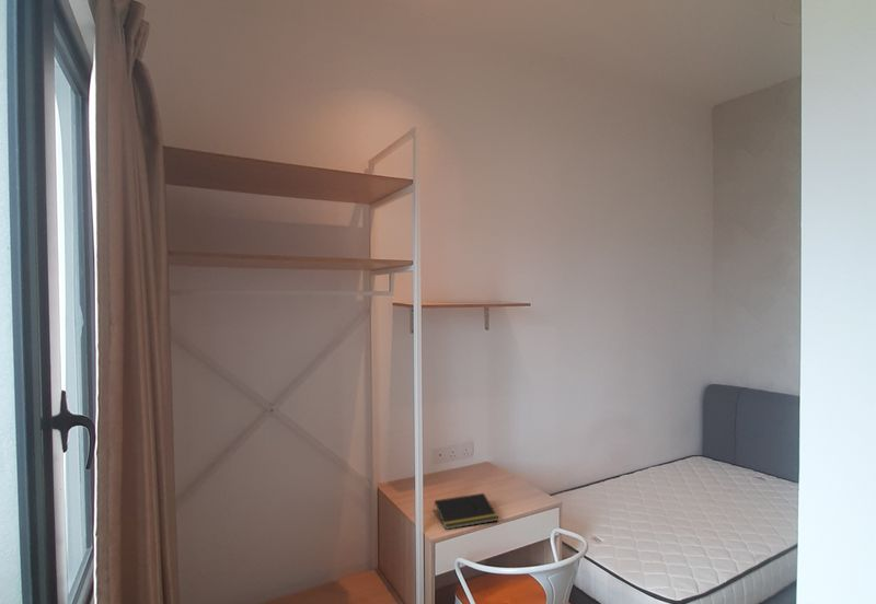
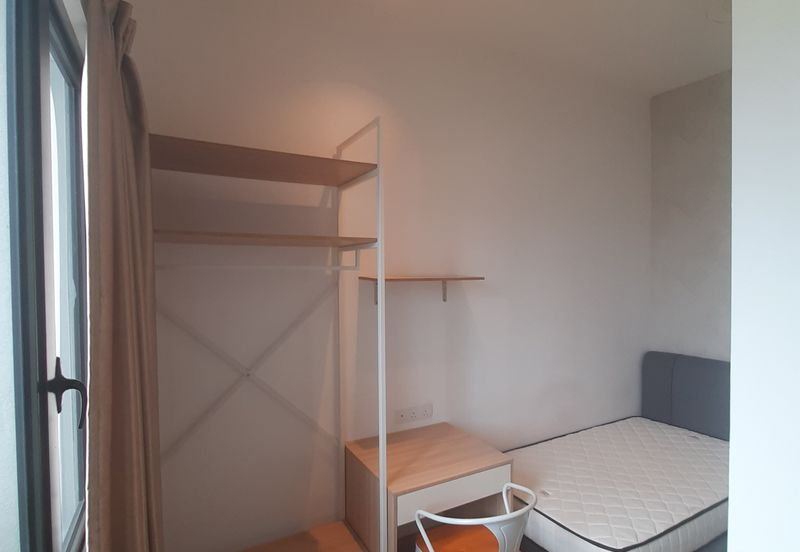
- notepad [433,492,499,531]
